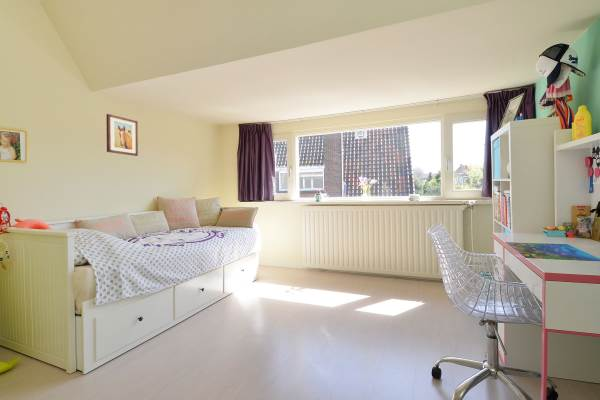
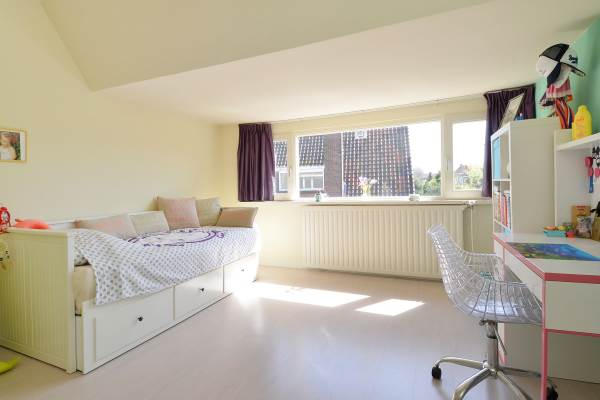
- wall art [105,113,139,157]
